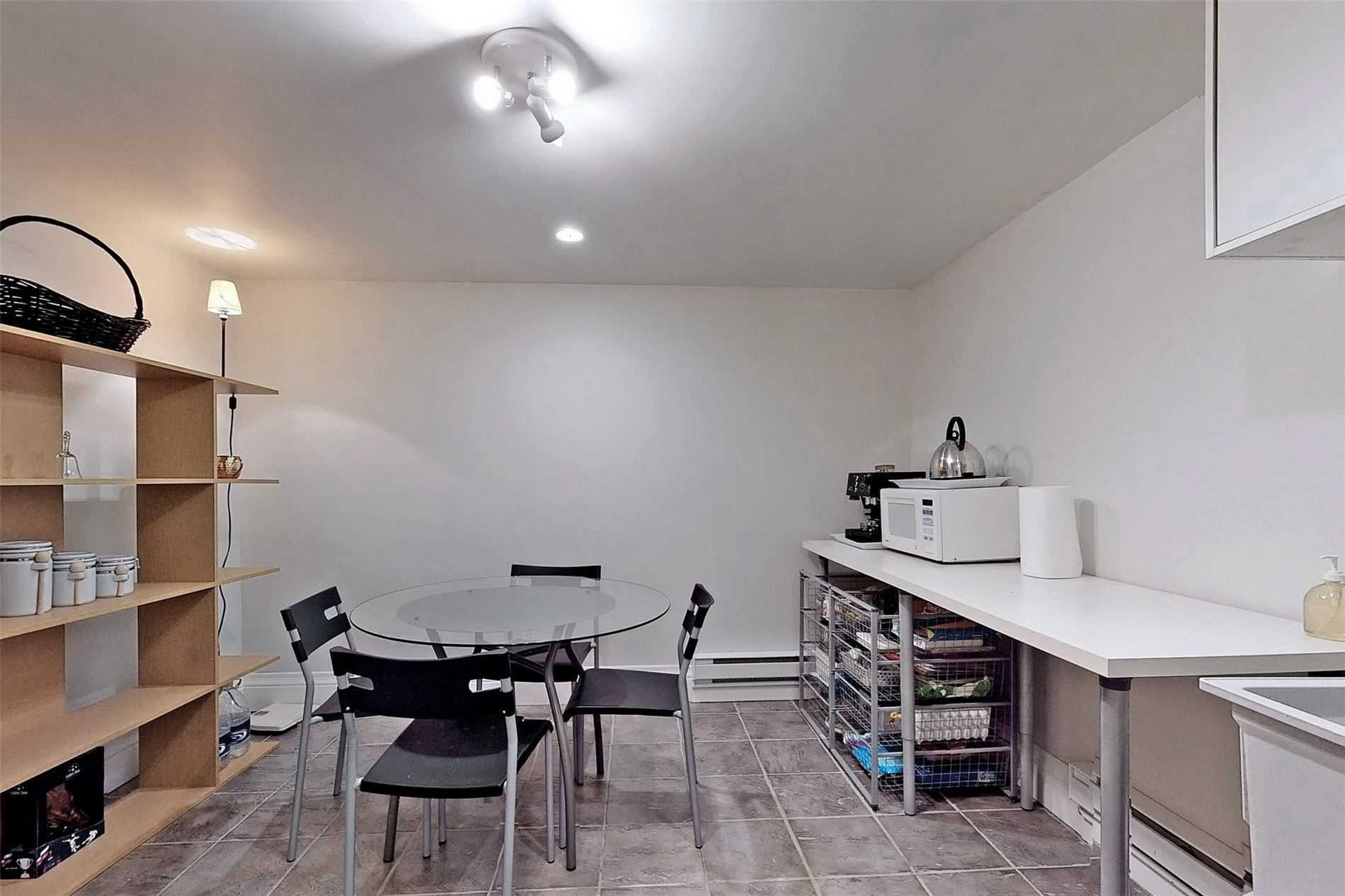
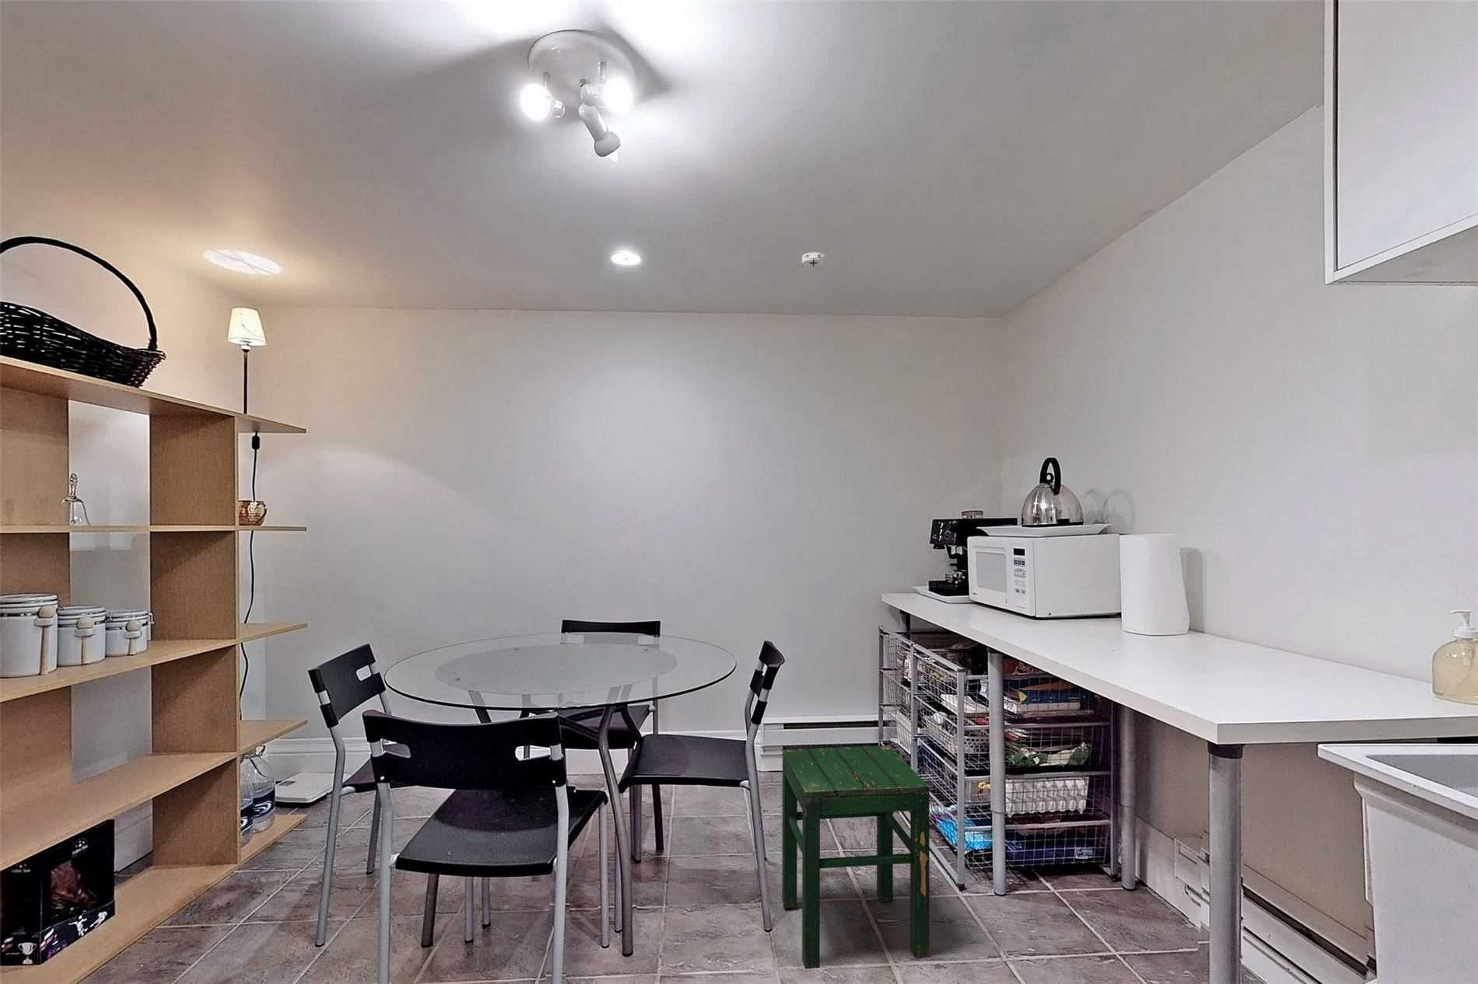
+ smoke detector [798,251,829,268]
+ stool [781,745,931,970]
